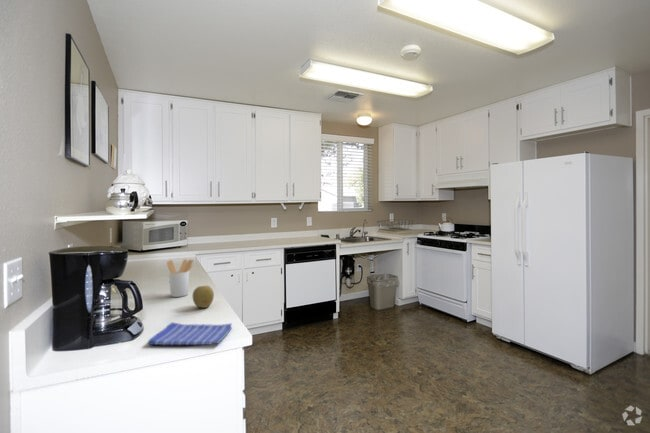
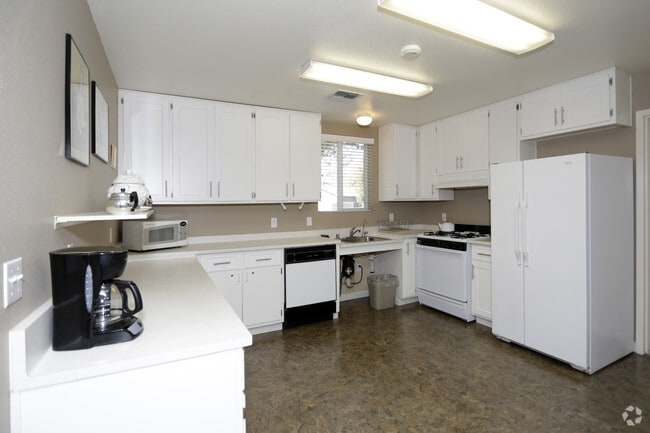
- utensil holder [166,258,195,298]
- dish towel [147,321,233,346]
- fruit [192,285,215,309]
